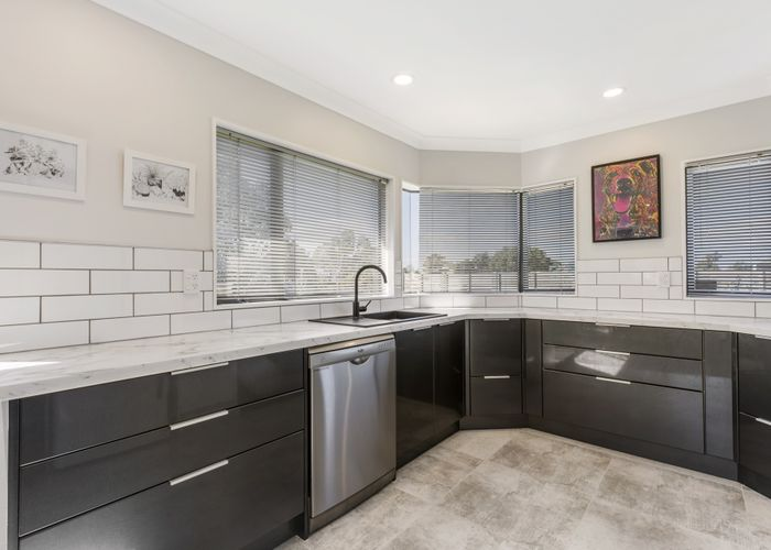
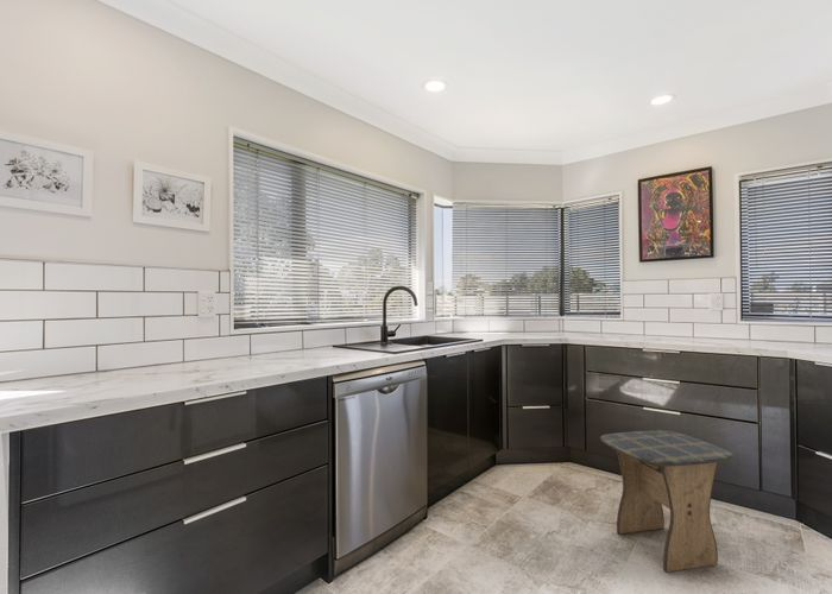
+ stool [599,429,735,574]
